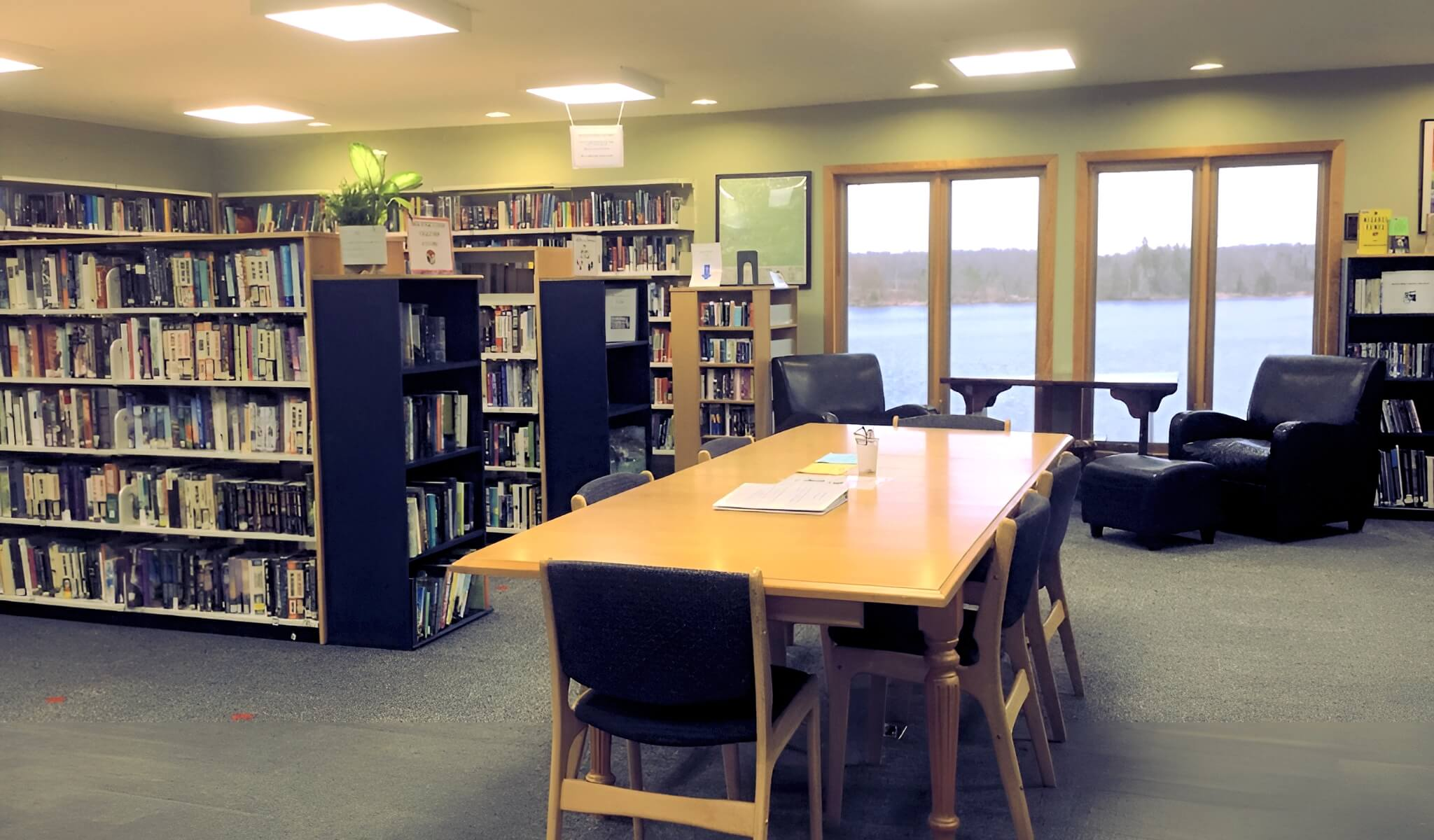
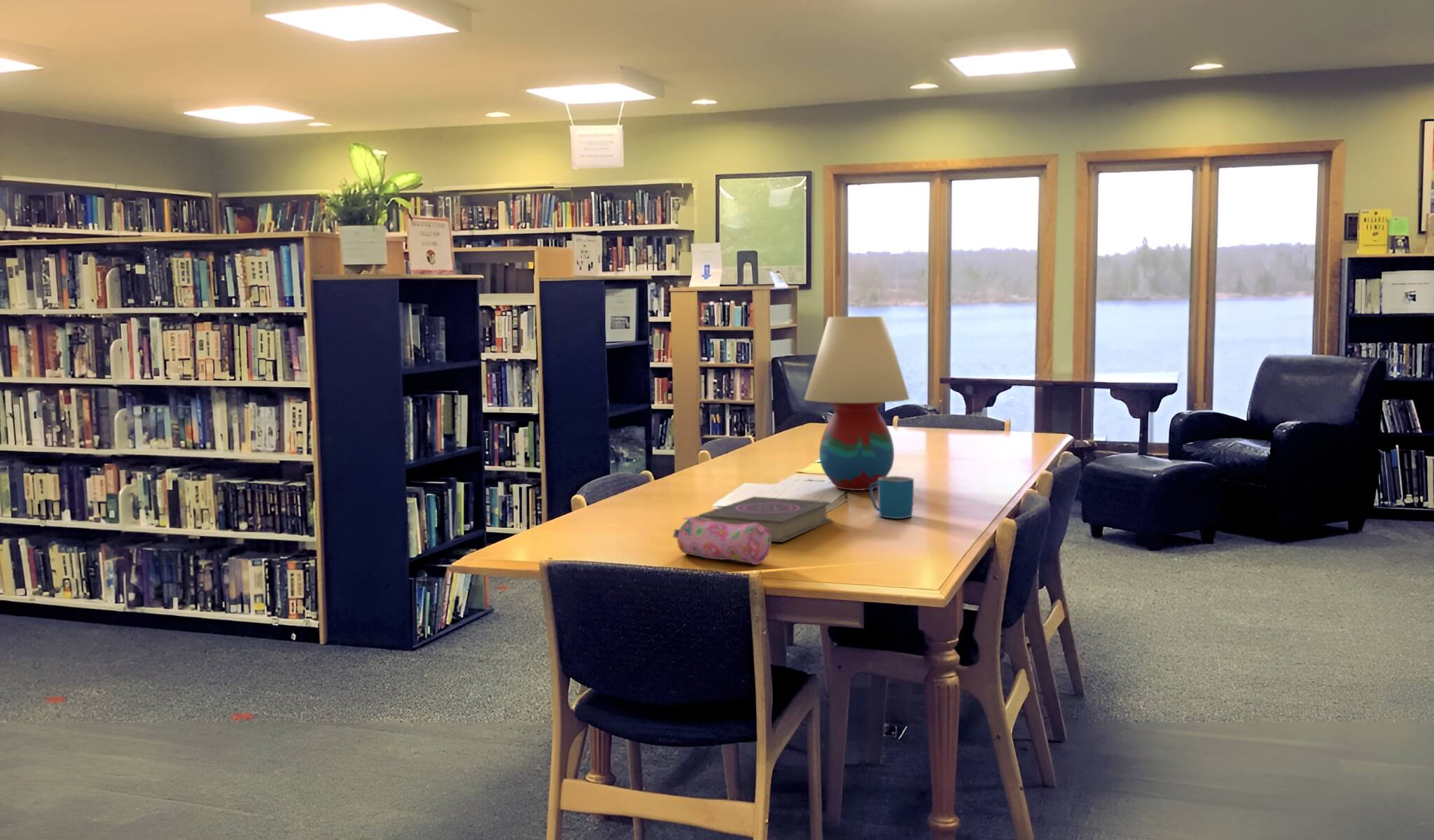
+ table lamp [804,316,910,491]
+ pencil case [672,514,772,566]
+ mug [869,475,914,519]
+ book [698,496,833,543]
